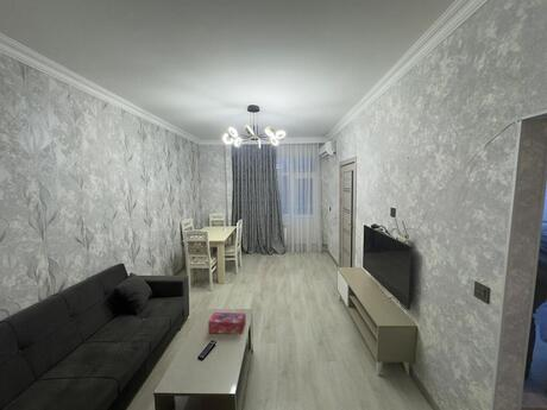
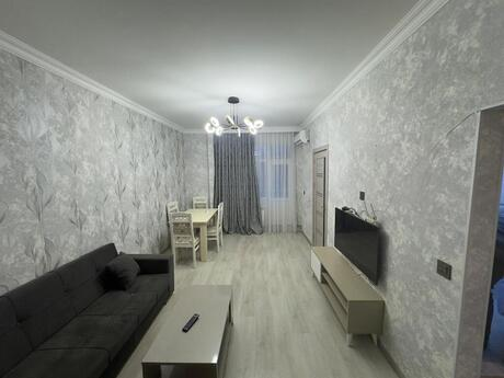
- tissue box [207,311,247,335]
